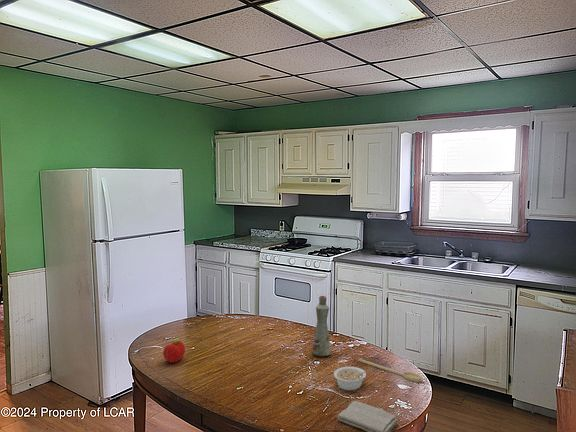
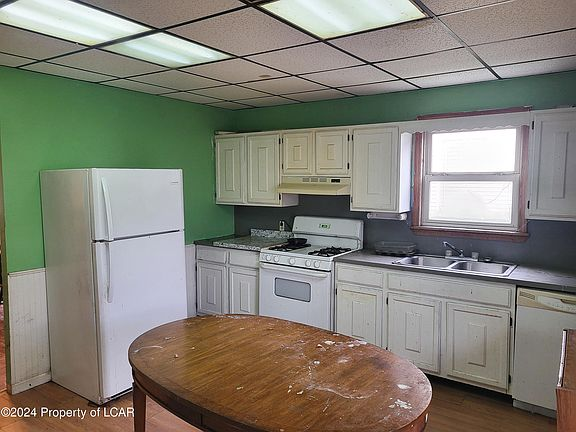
- spoon [358,358,423,383]
- fruit [162,338,186,364]
- washcloth [336,400,399,432]
- bottle [311,295,332,358]
- legume [333,366,373,391]
